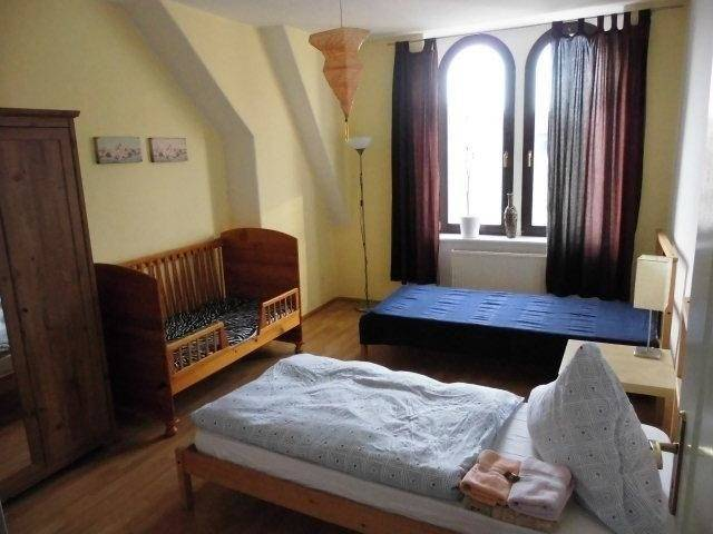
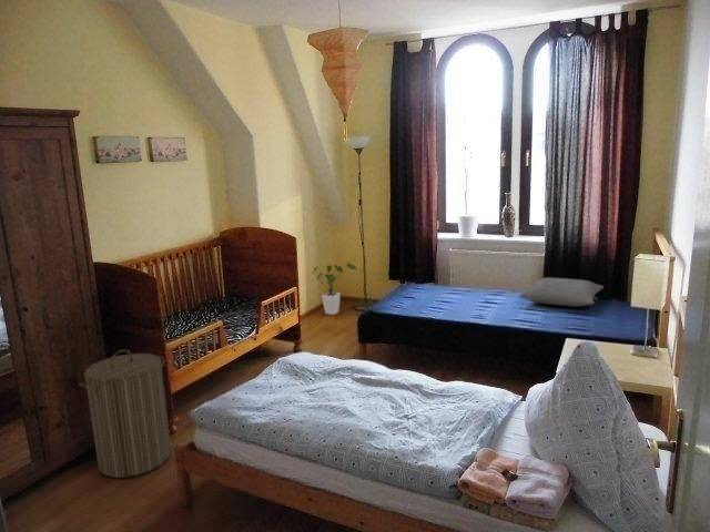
+ pillow [517,277,605,308]
+ laundry hamper [78,348,172,479]
+ house plant [311,262,358,316]
